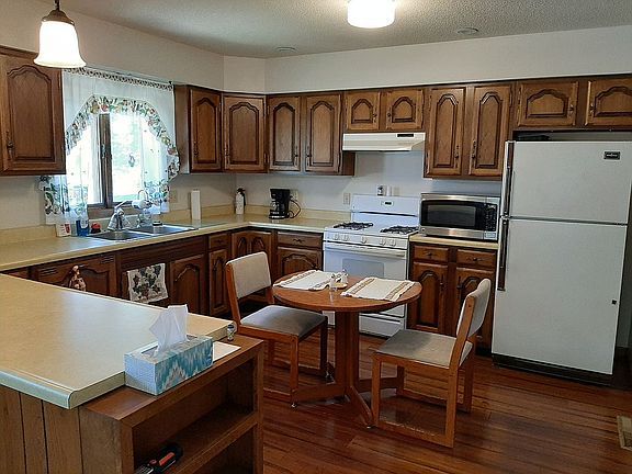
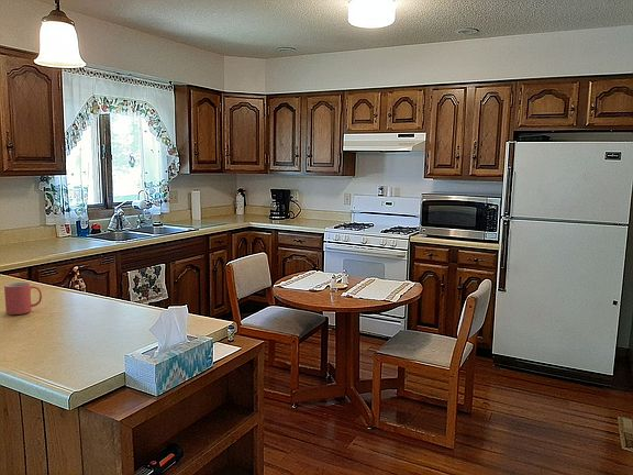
+ mug [3,281,43,316]
